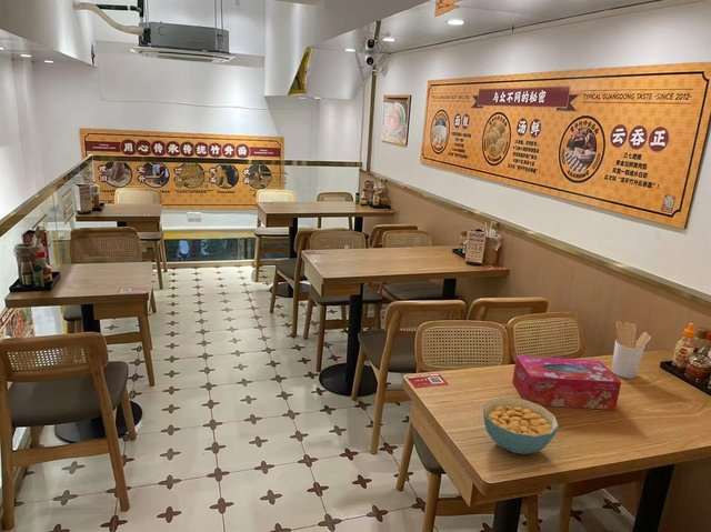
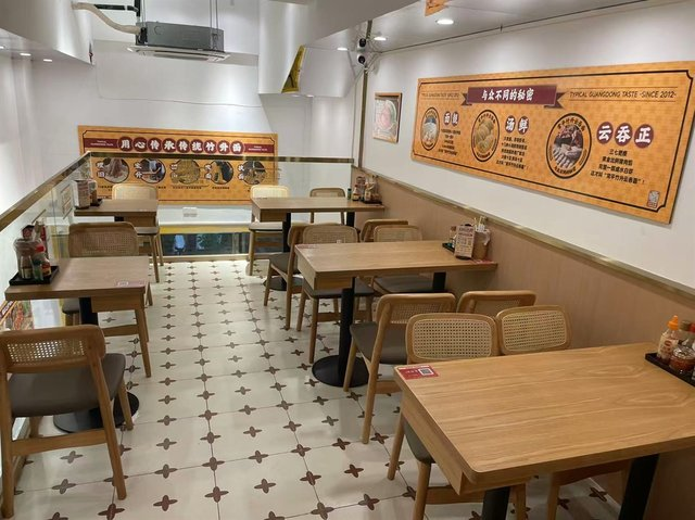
- tissue box [511,354,622,411]
- utensil holder [611,320,652,380]
- cereal bowl [482,397,560,455]
